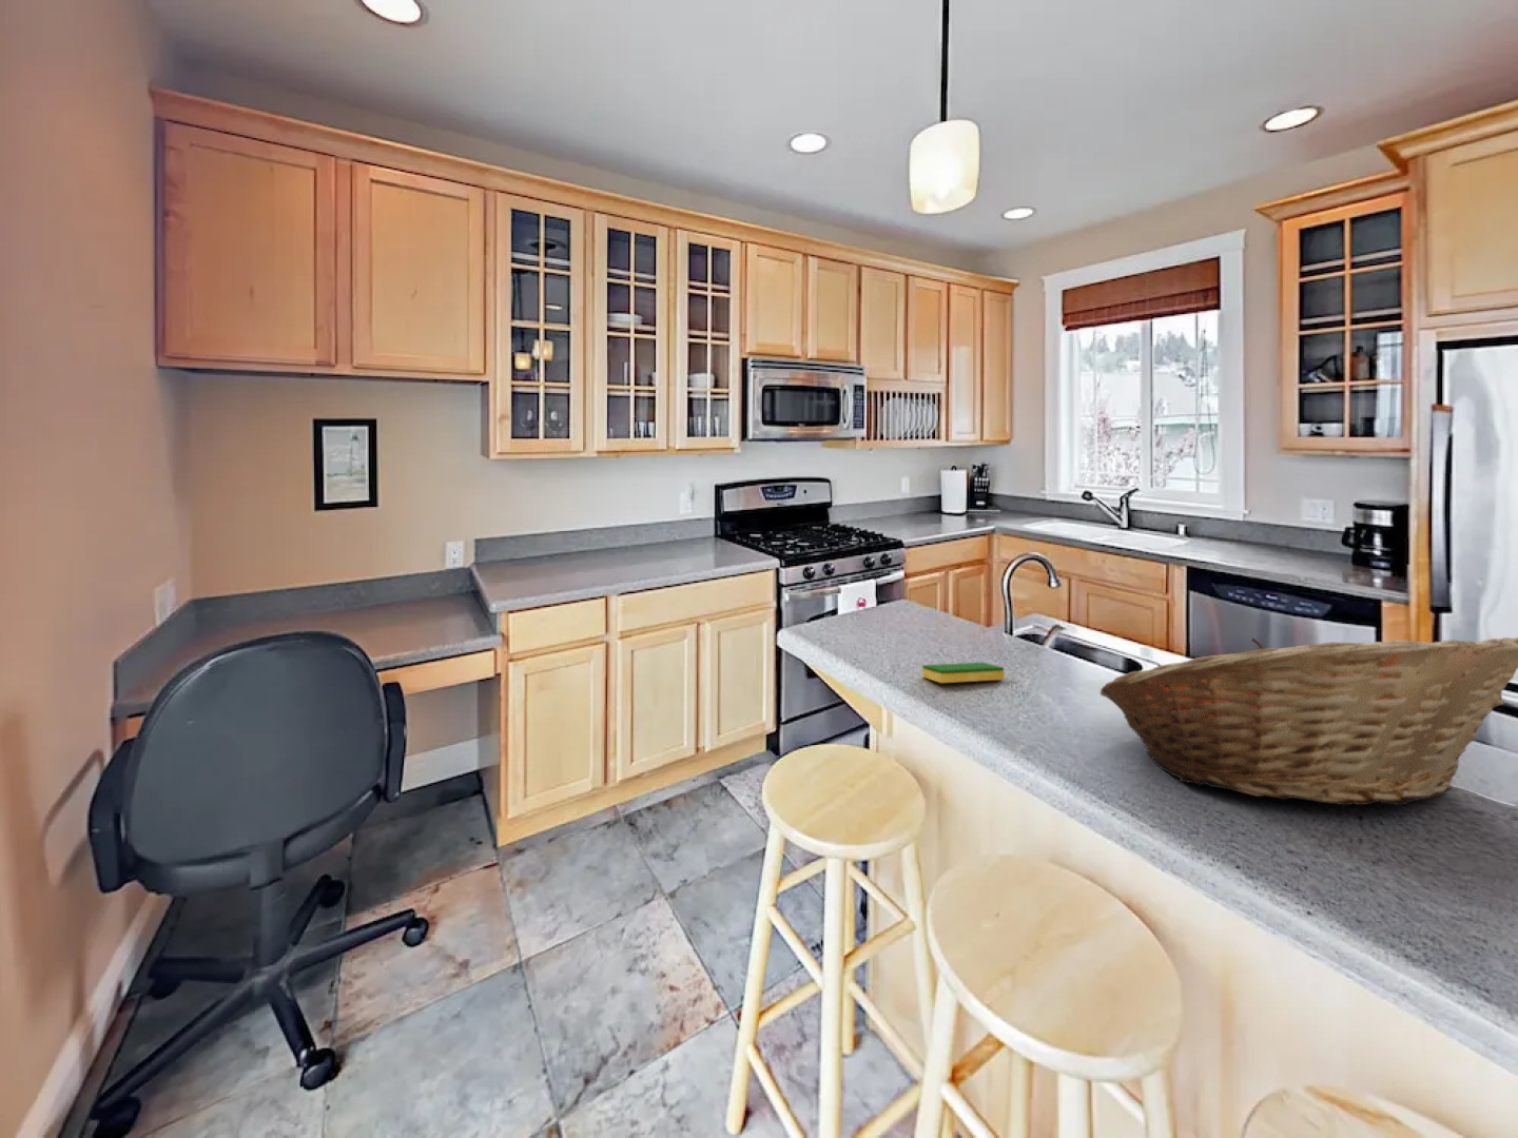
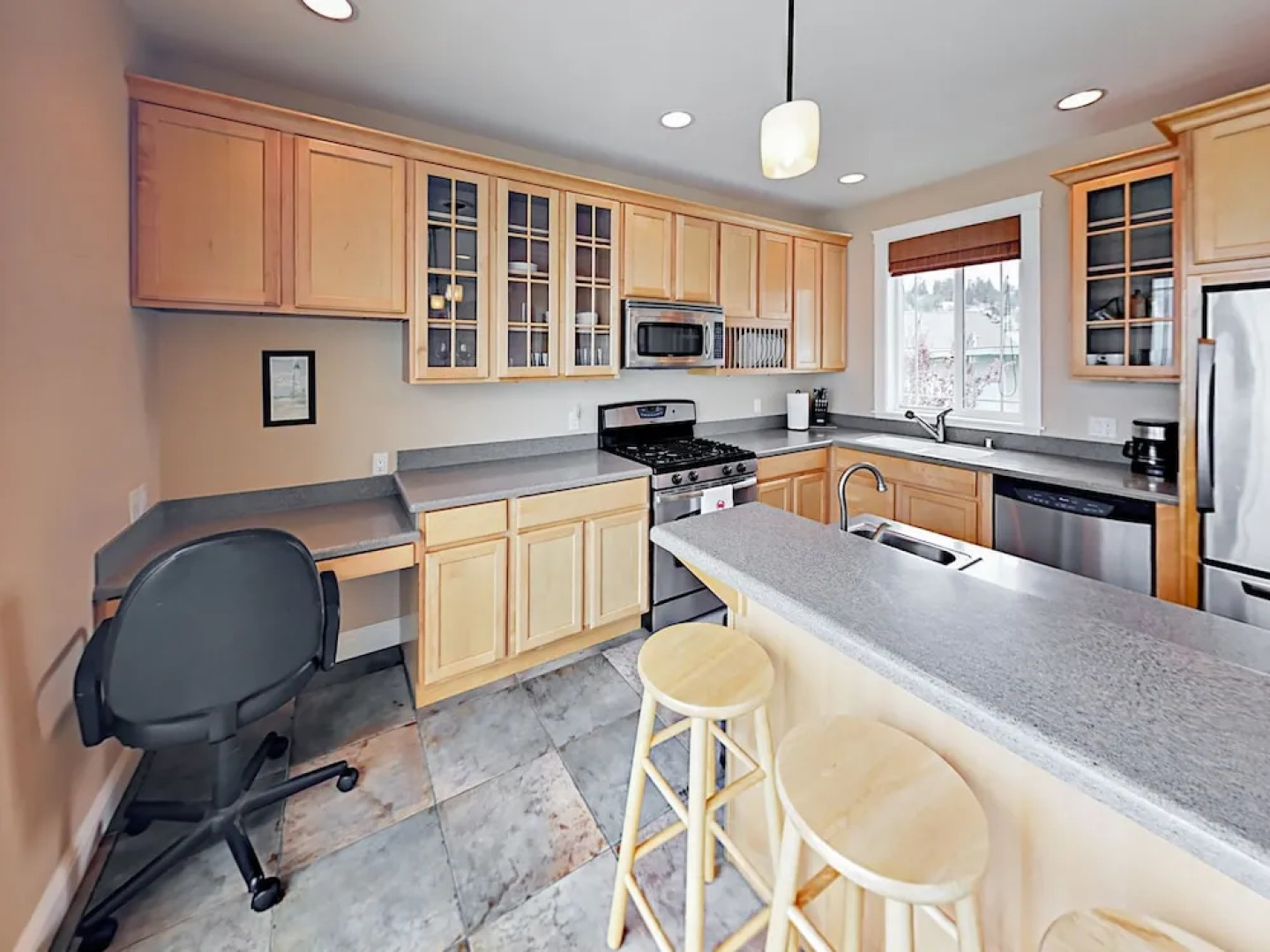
- fruit basket [1100,636,1518,806]
- dish sponge [922,662,1005,684]
